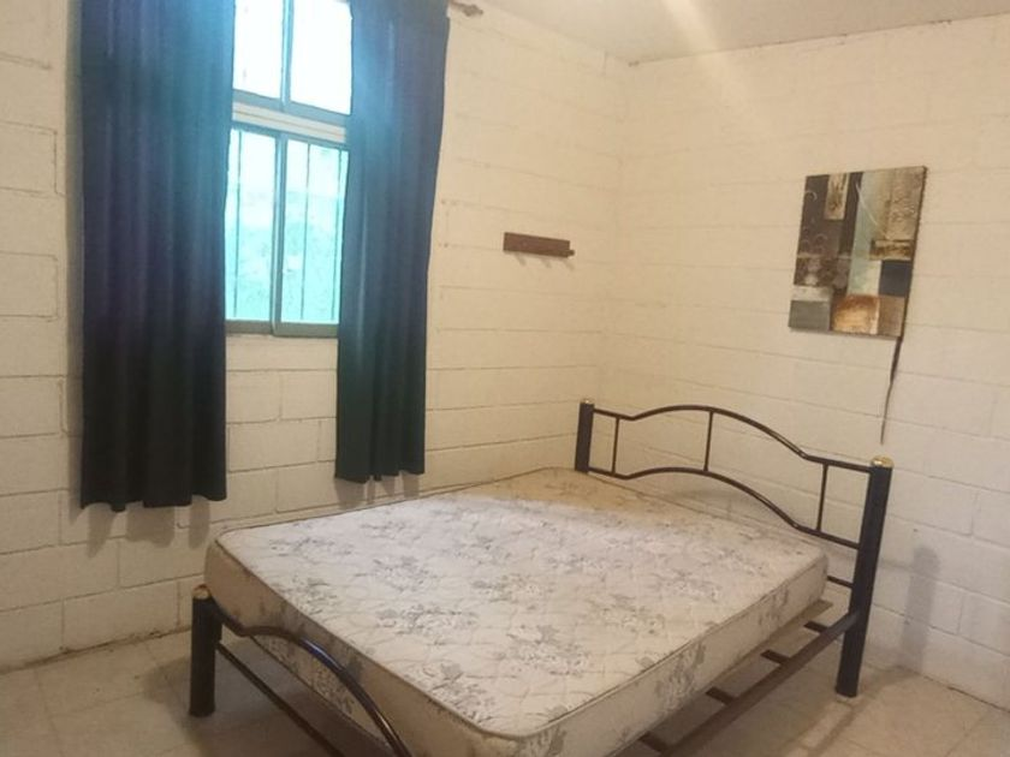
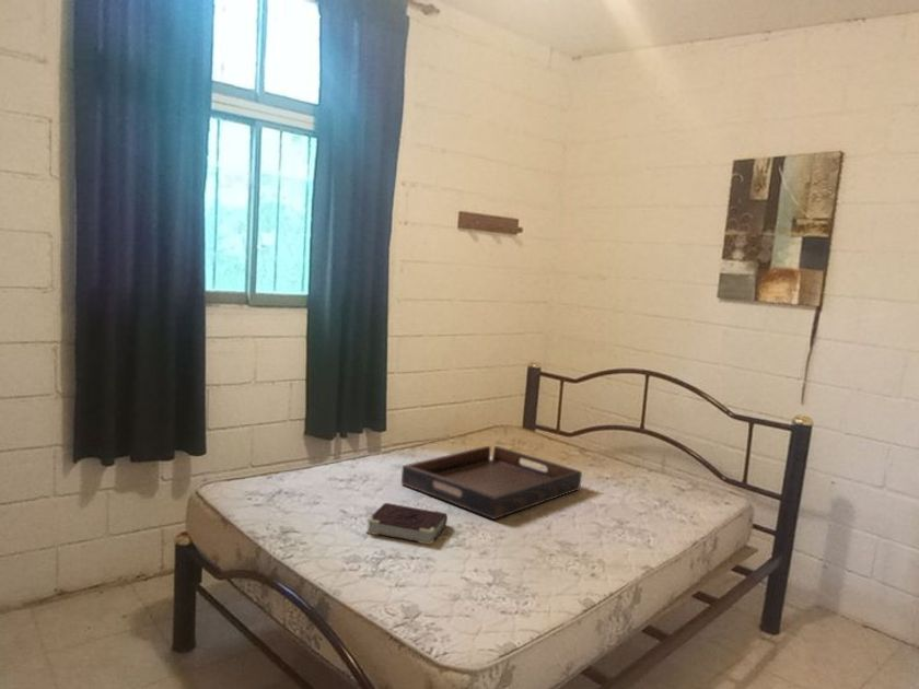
+ serving tray [400,445,583,521]
+ book [365,502,449,546]
